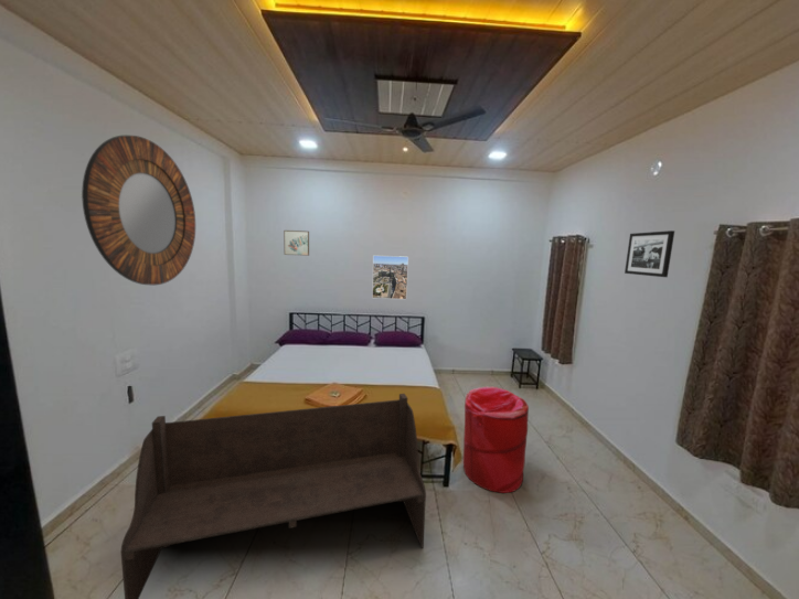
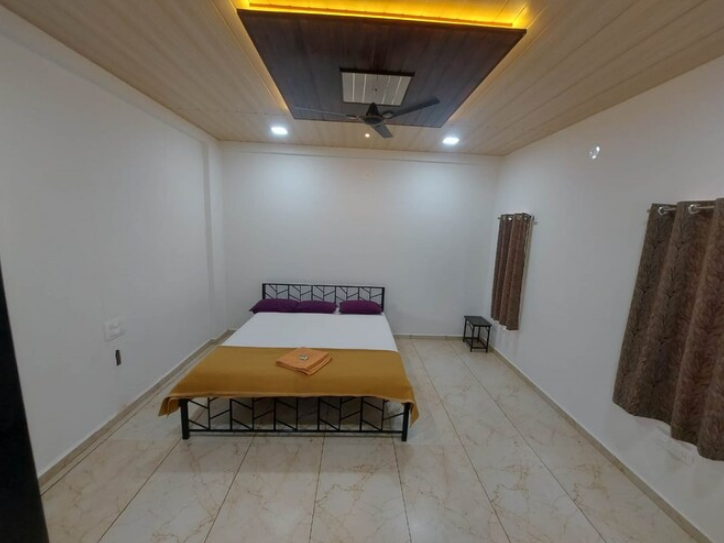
- home mirror [81,135,196,286]
- bench [120,393,427,599]
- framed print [371,255,409,300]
- laundry hamper [462,385,530,494]
- picture frame [624,229,675,278]
- wall art [283,229,310,257]
